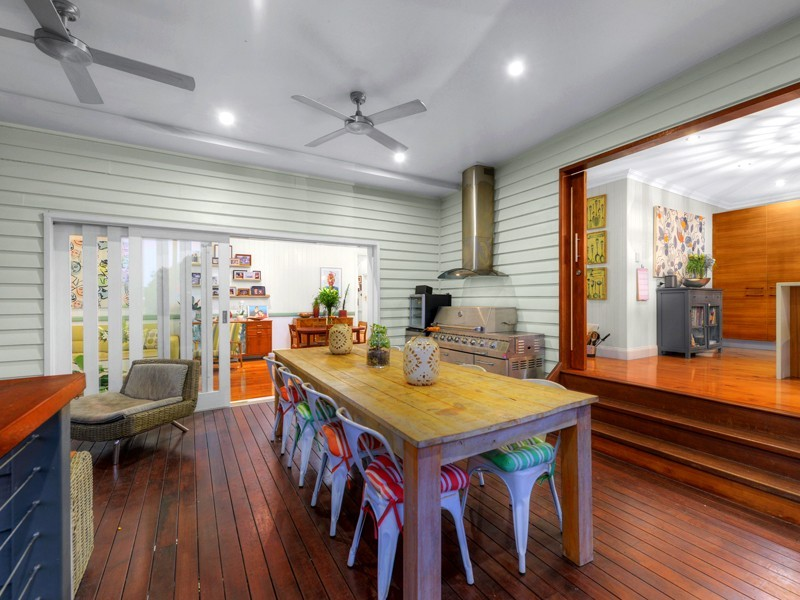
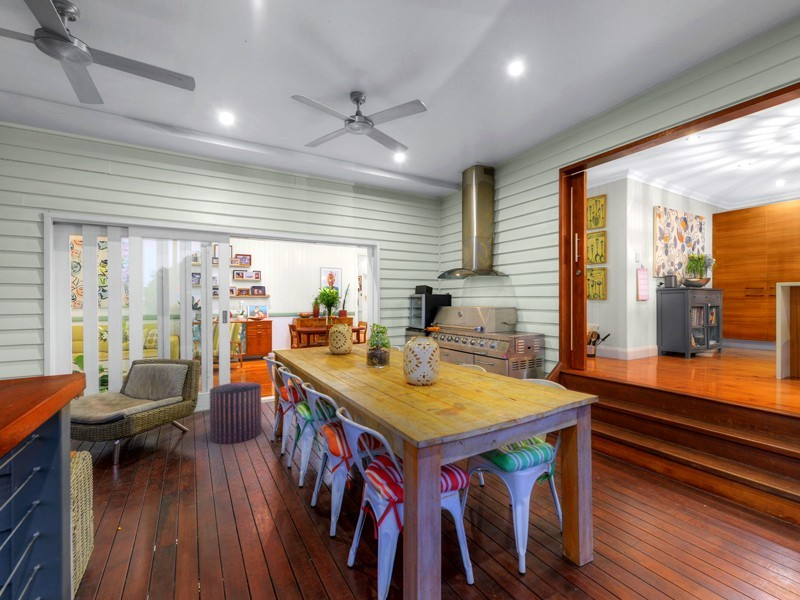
+ stool [209,381,263,445]
